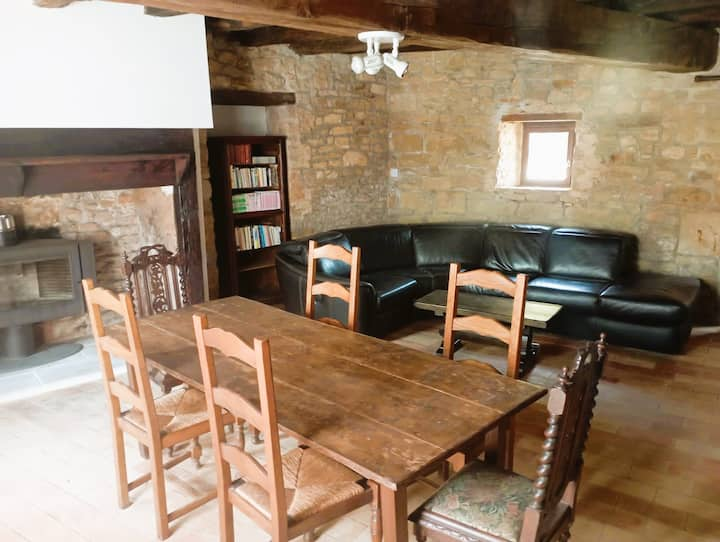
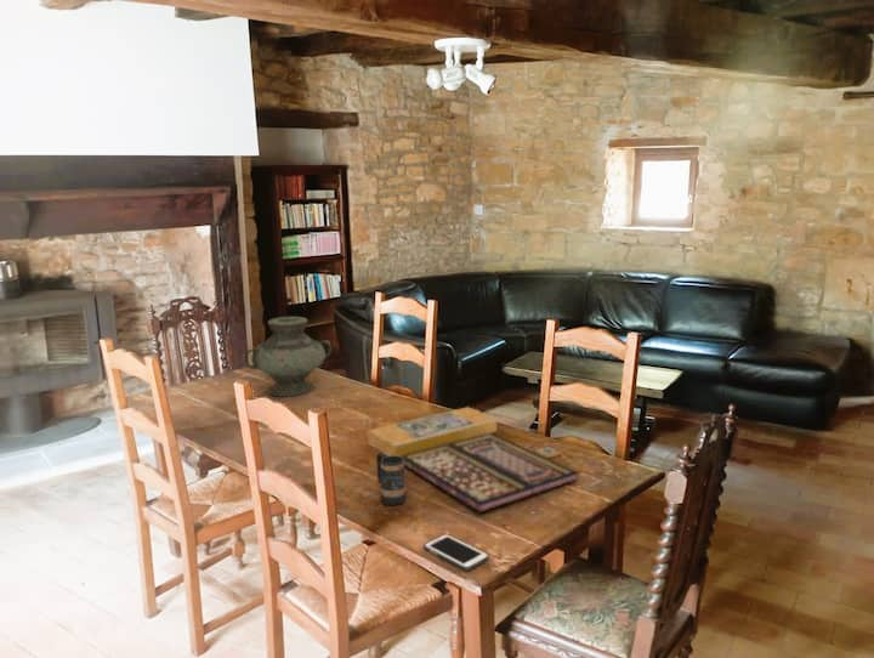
+ cell phone [422,533,490,572]
+ board game [367,405,579,514]
+ vase [242,316,333,397]
+ mug [375,452,408,506]
